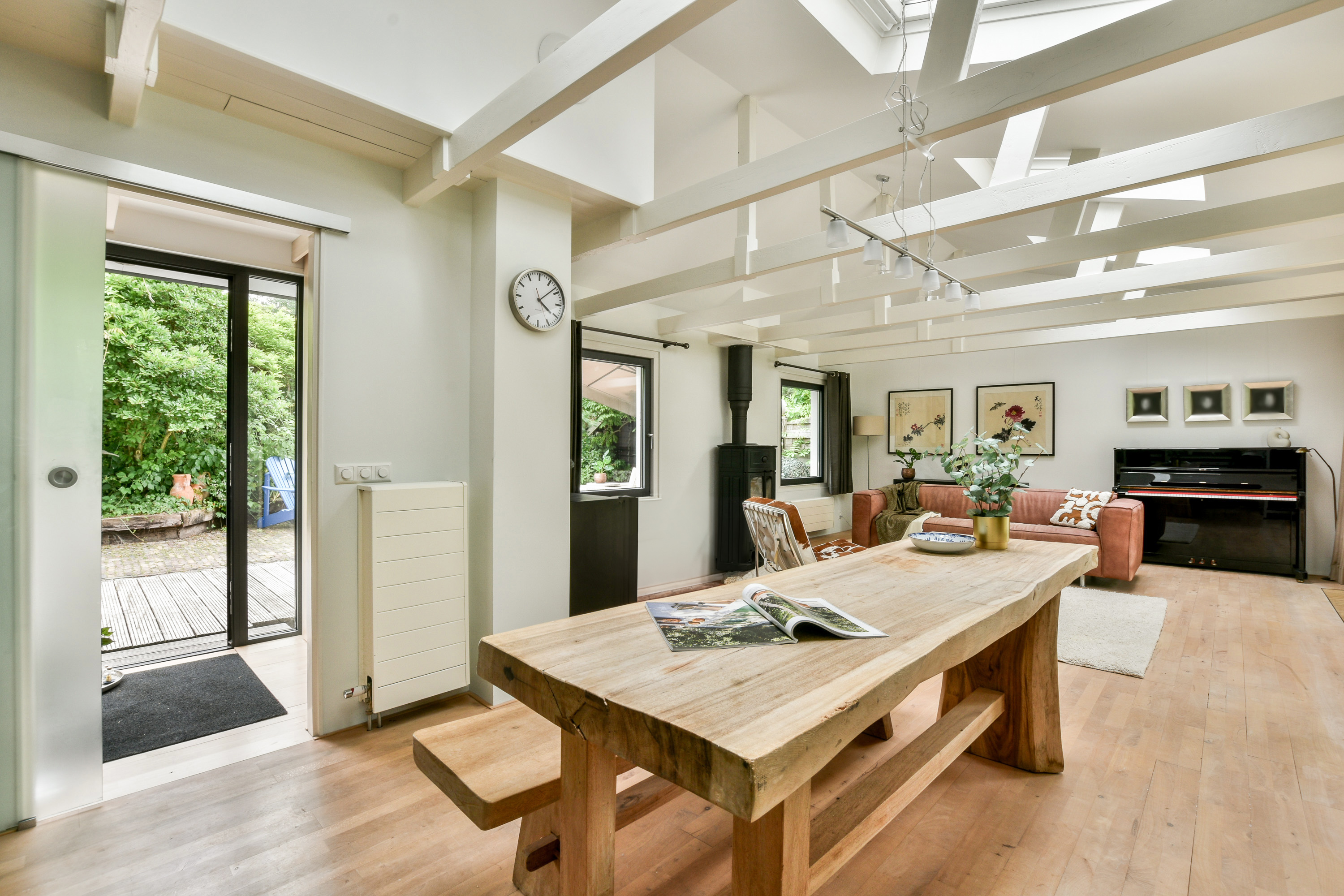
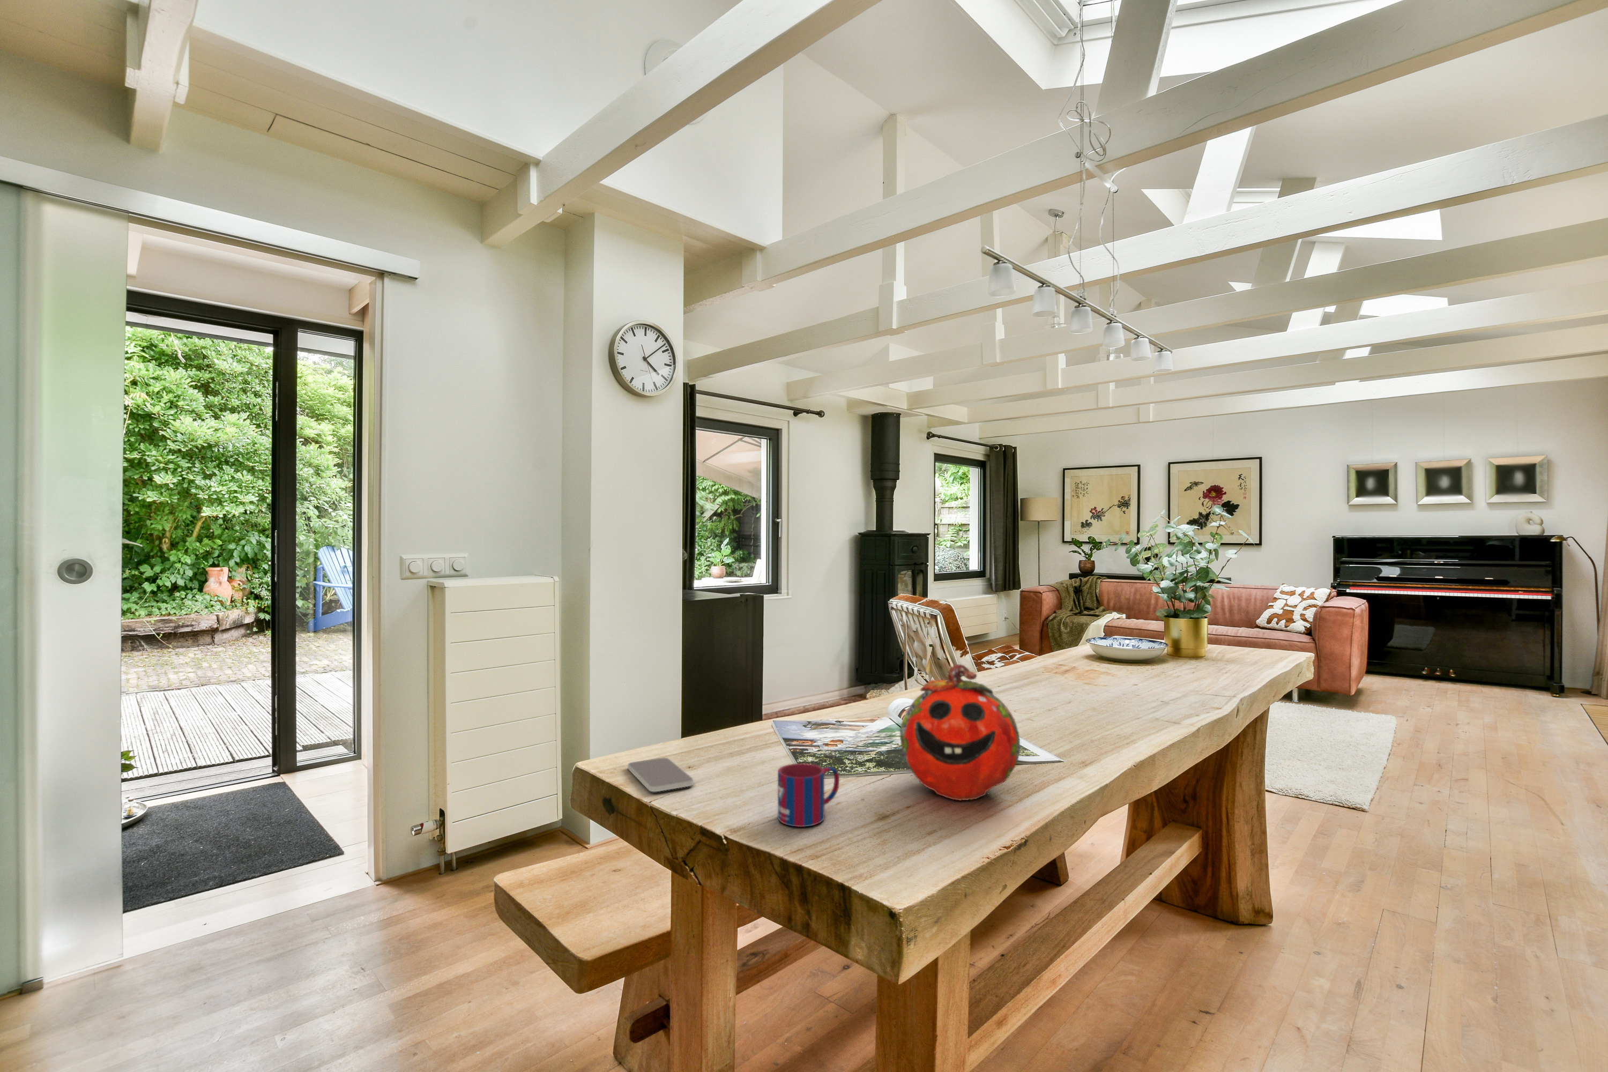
+ mug [778,763,840,828]
+ decorative ball [900,664,1021,802]
+ smartphone [627,757,694,792]
